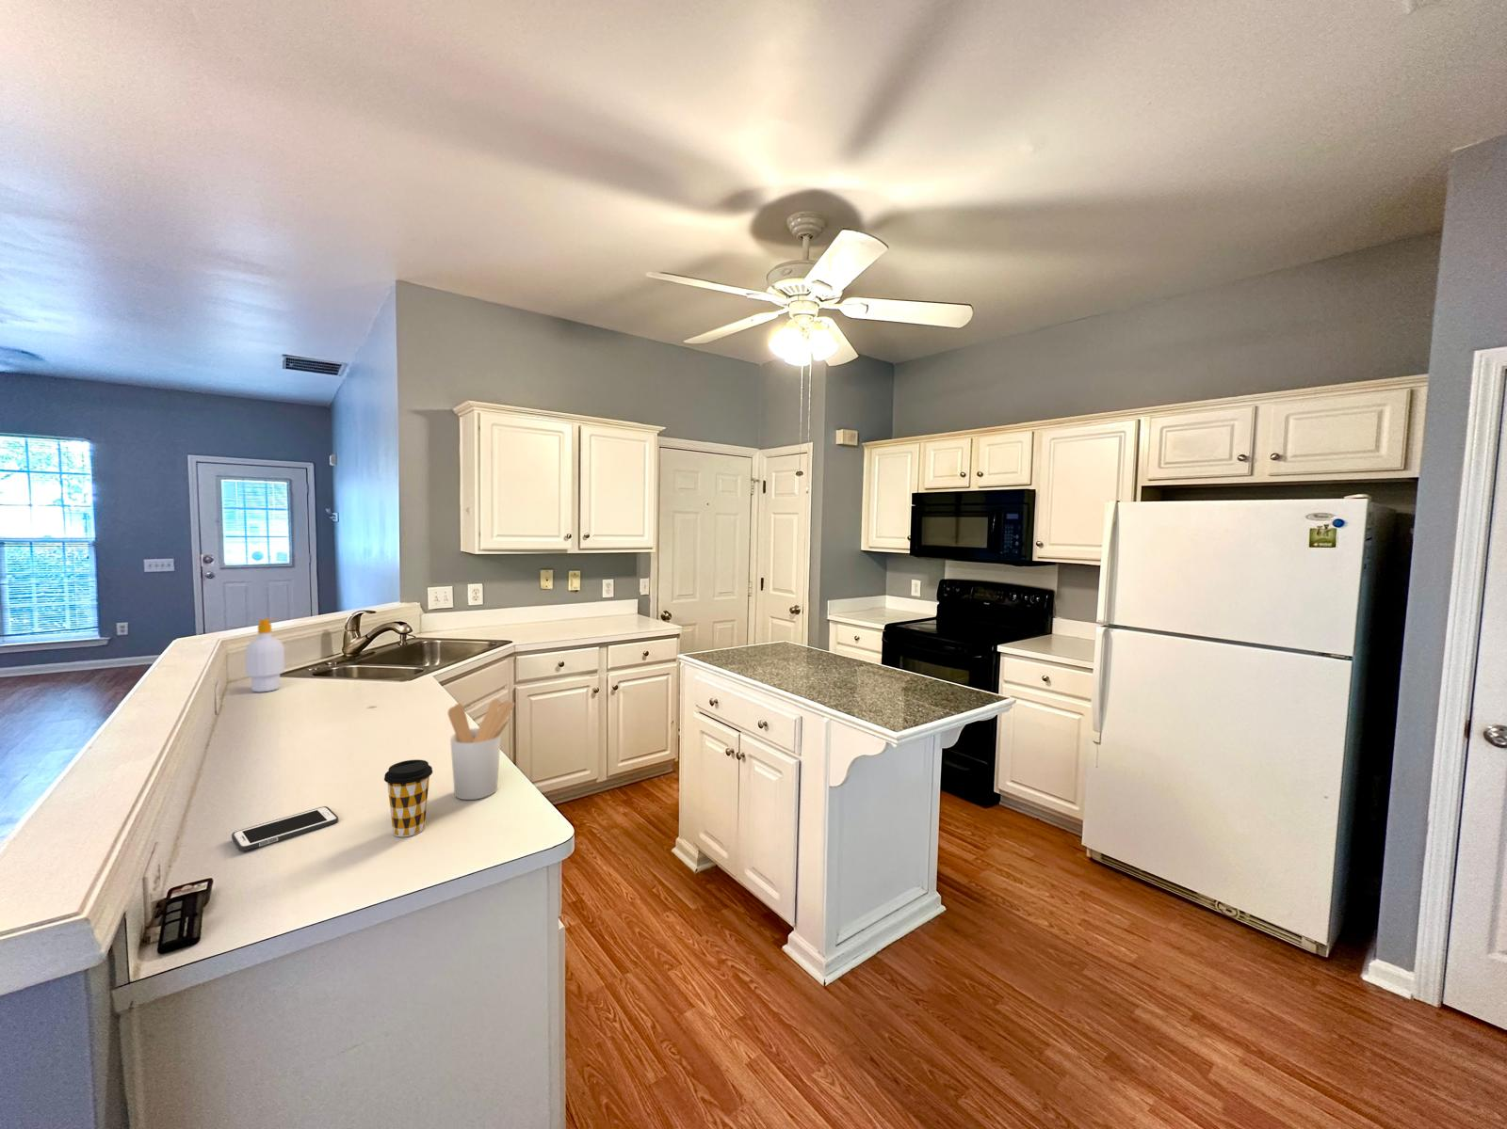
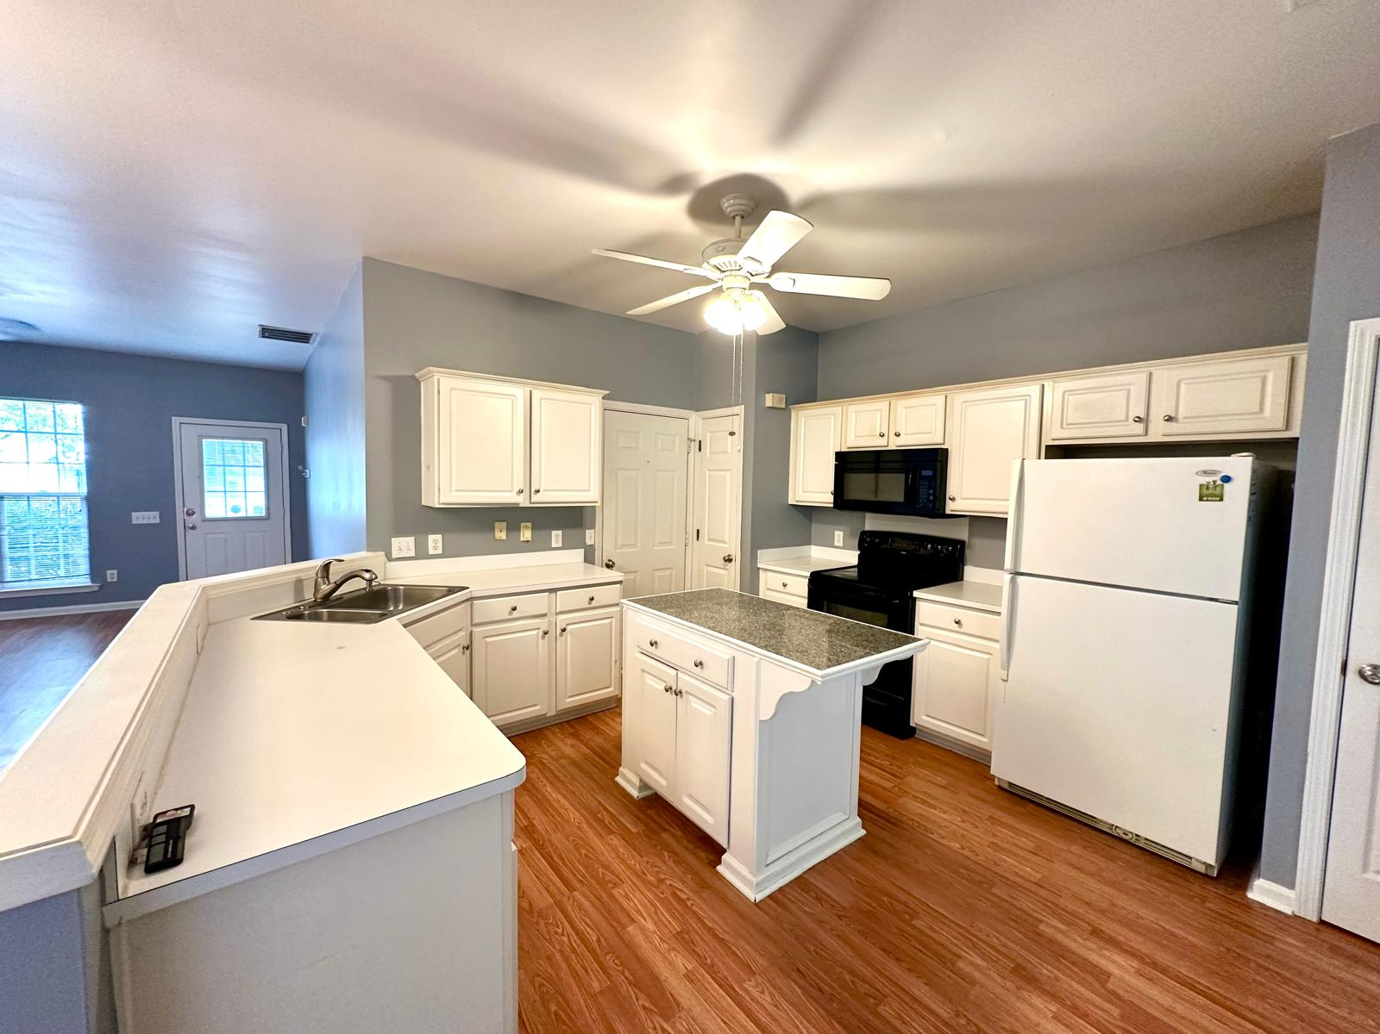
- cell phone [230,805,339,853]
- soap bottle [244,618,286,693]
- coffee cup [383,759,433,837]
- utensil holder [446,699,515,800]
